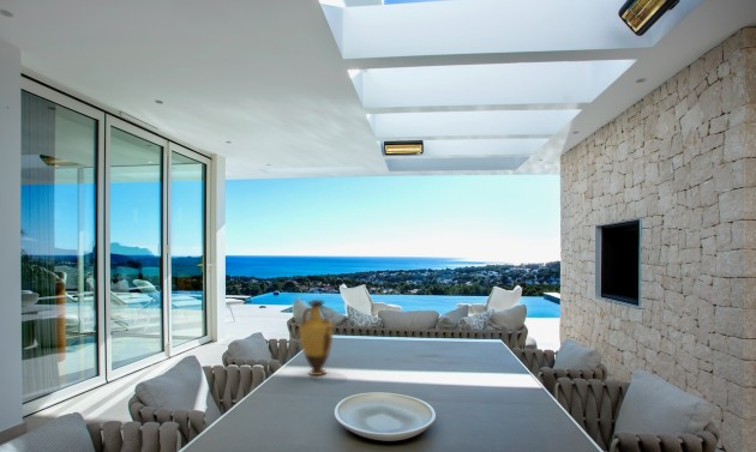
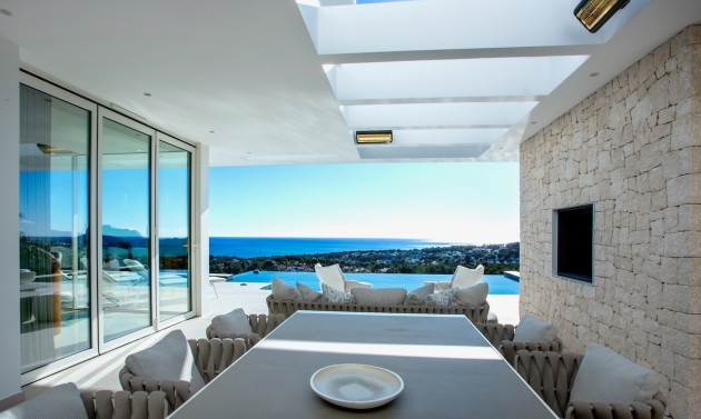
- vase [299,299,334,376]
